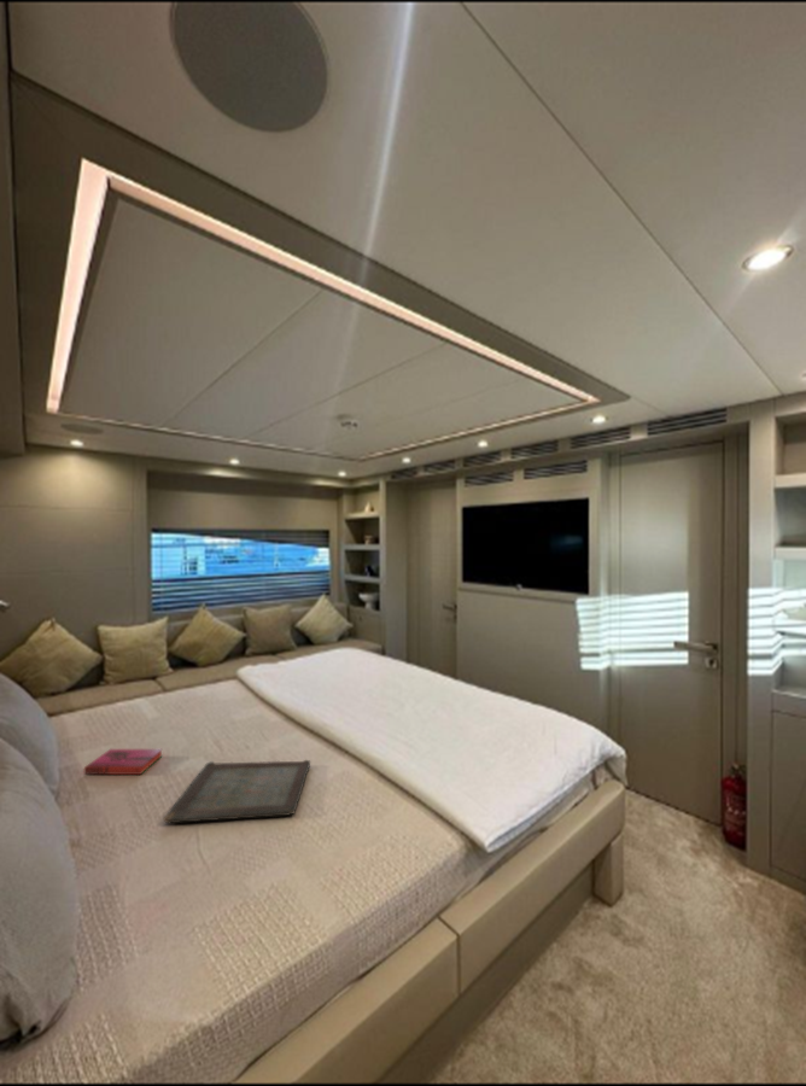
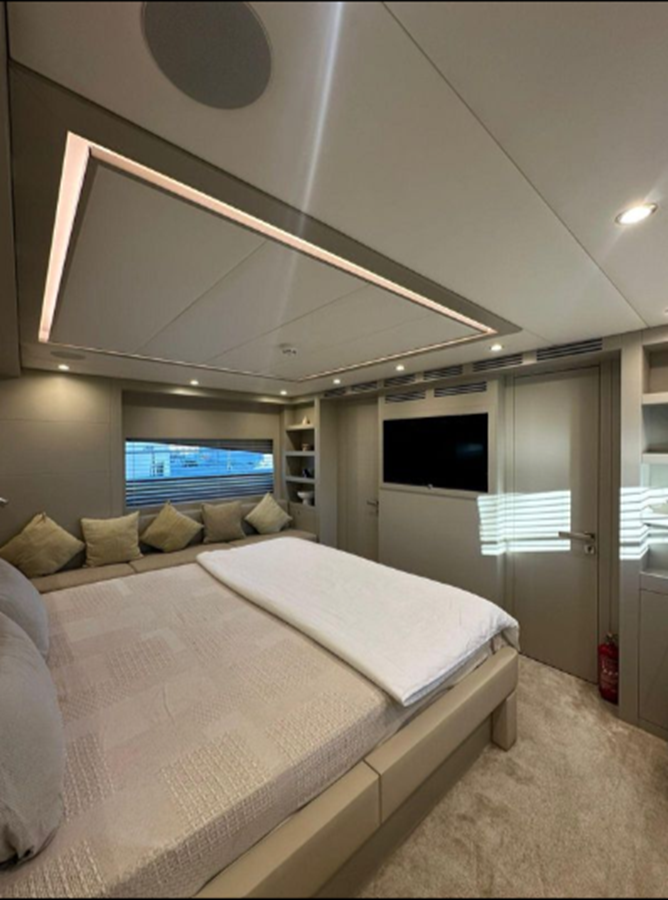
- serving tray [162,759,311,824]
- hardback book [83,748,163,776]
